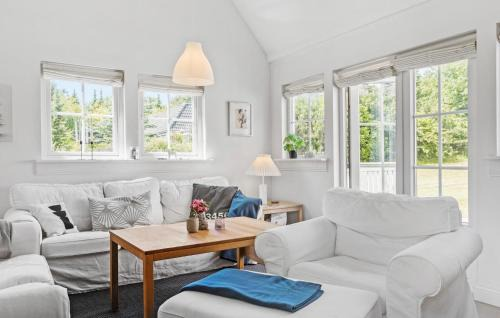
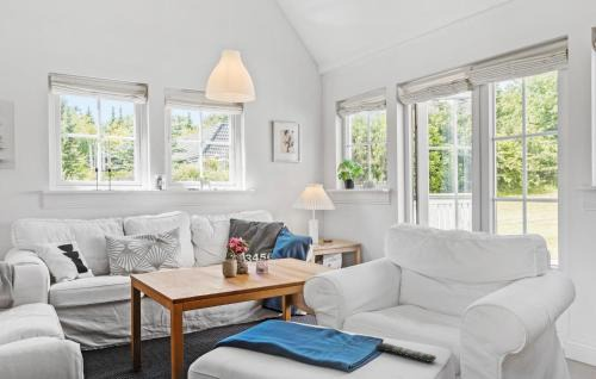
+ remote control [374,342,437,364]
